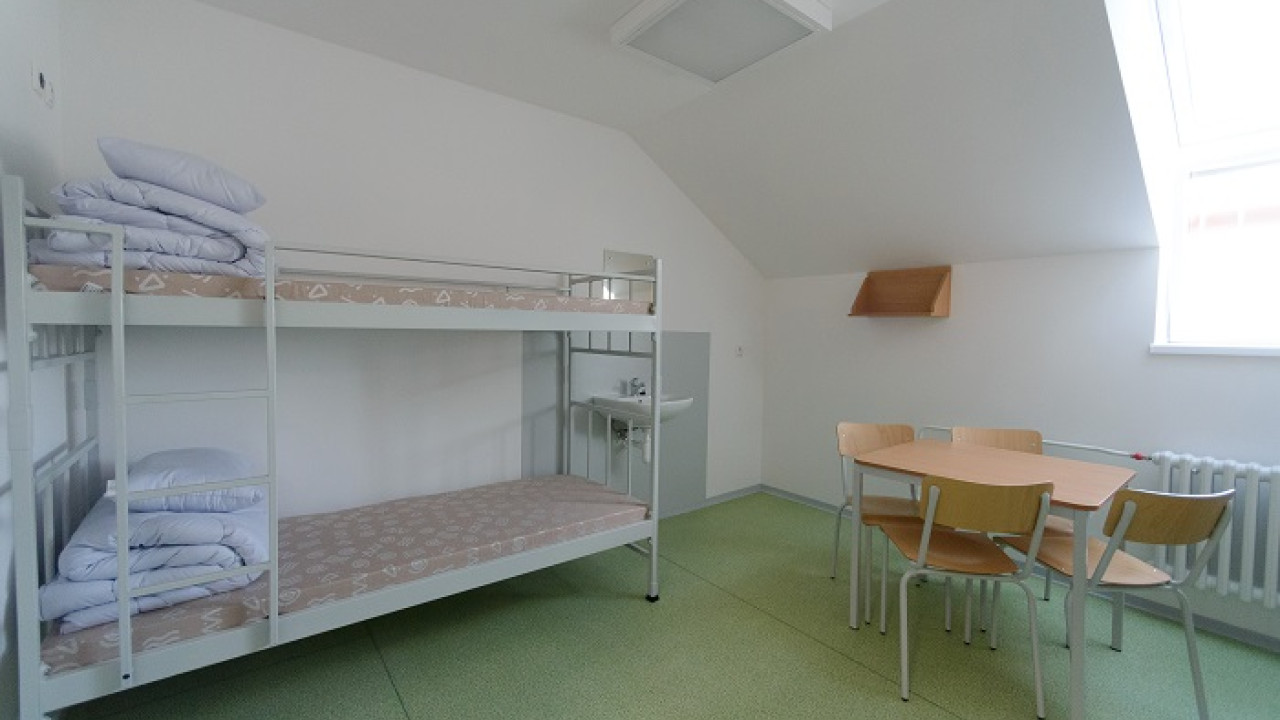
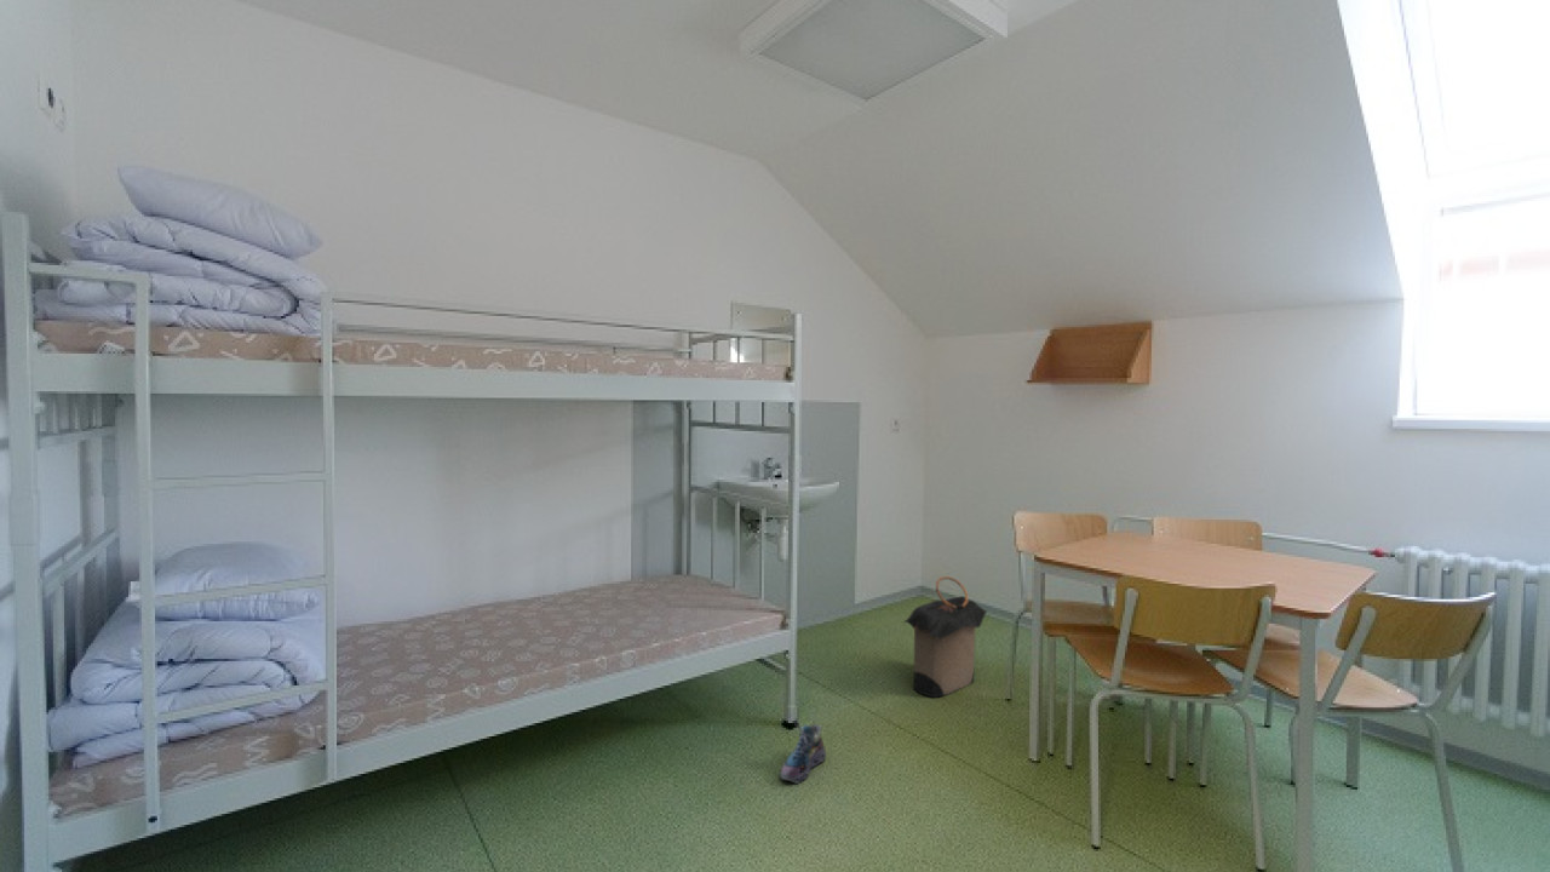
+ laundry hamper [902,575,988,699]
+ shoe [779,719,827,785]
